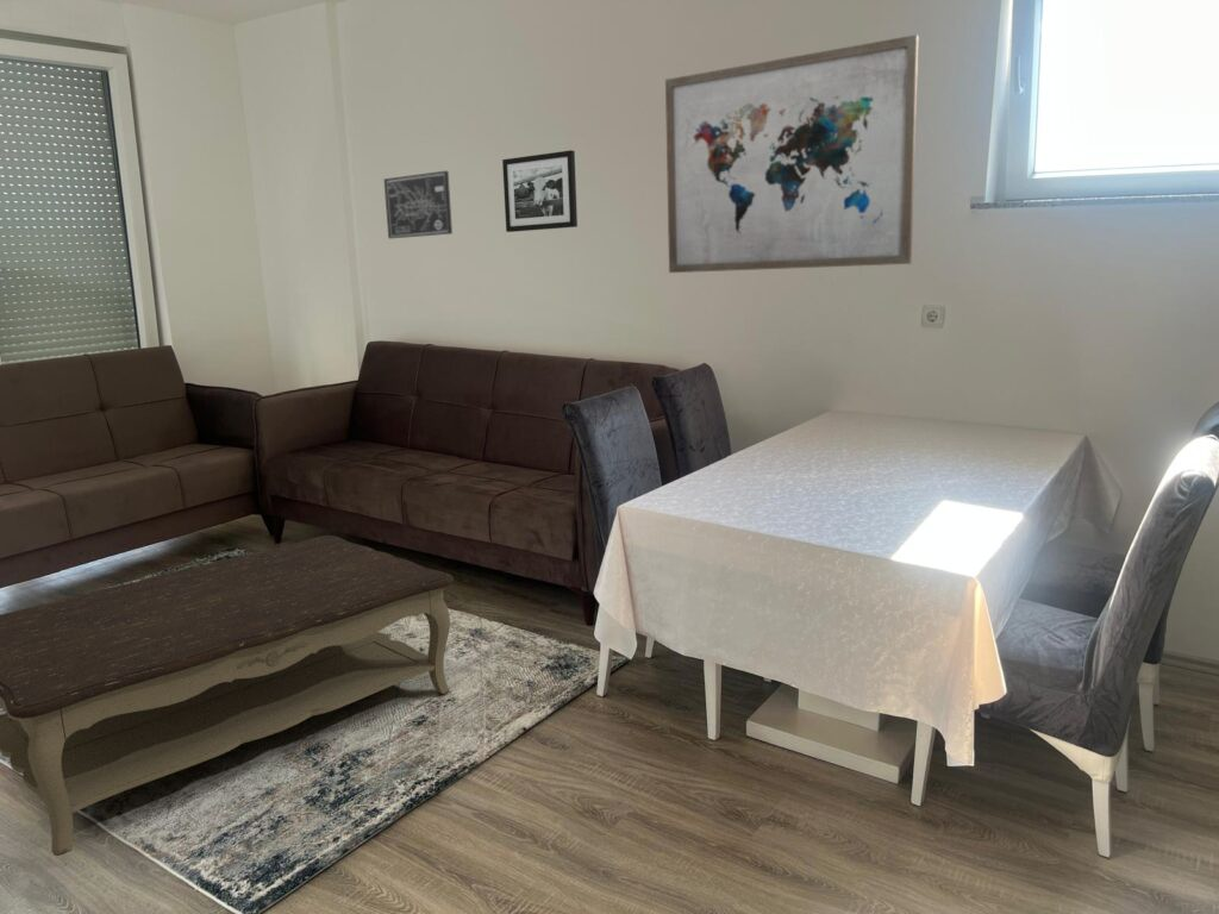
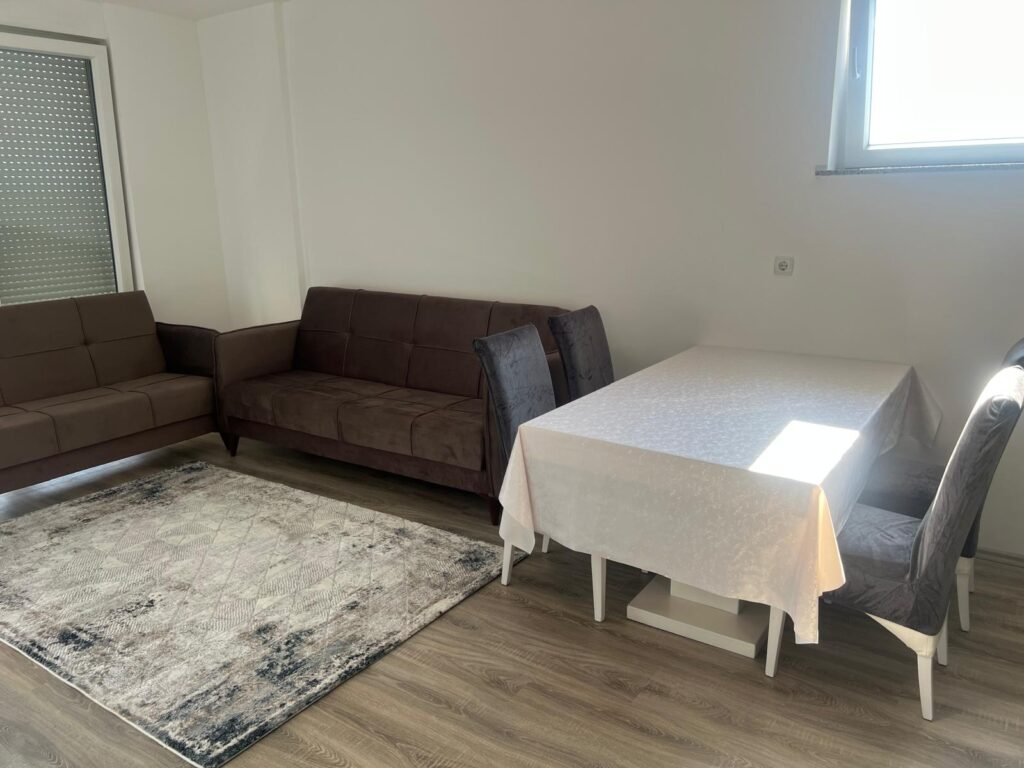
- coffee table [0,534,455,857]
- wall art [383,170,454,239]
- picture frame [501,149,579,233]
- wall art [664,33,920,274]
